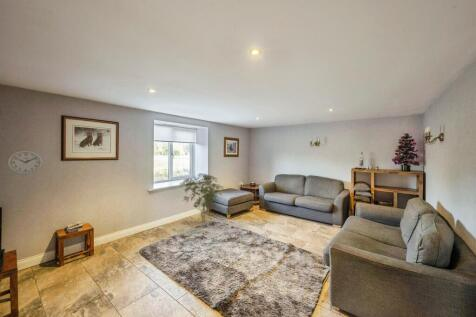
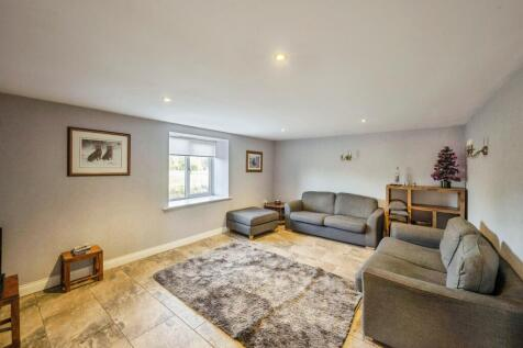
- wall clock [6,149,44,176]
- shrub [178,172,225,223]
